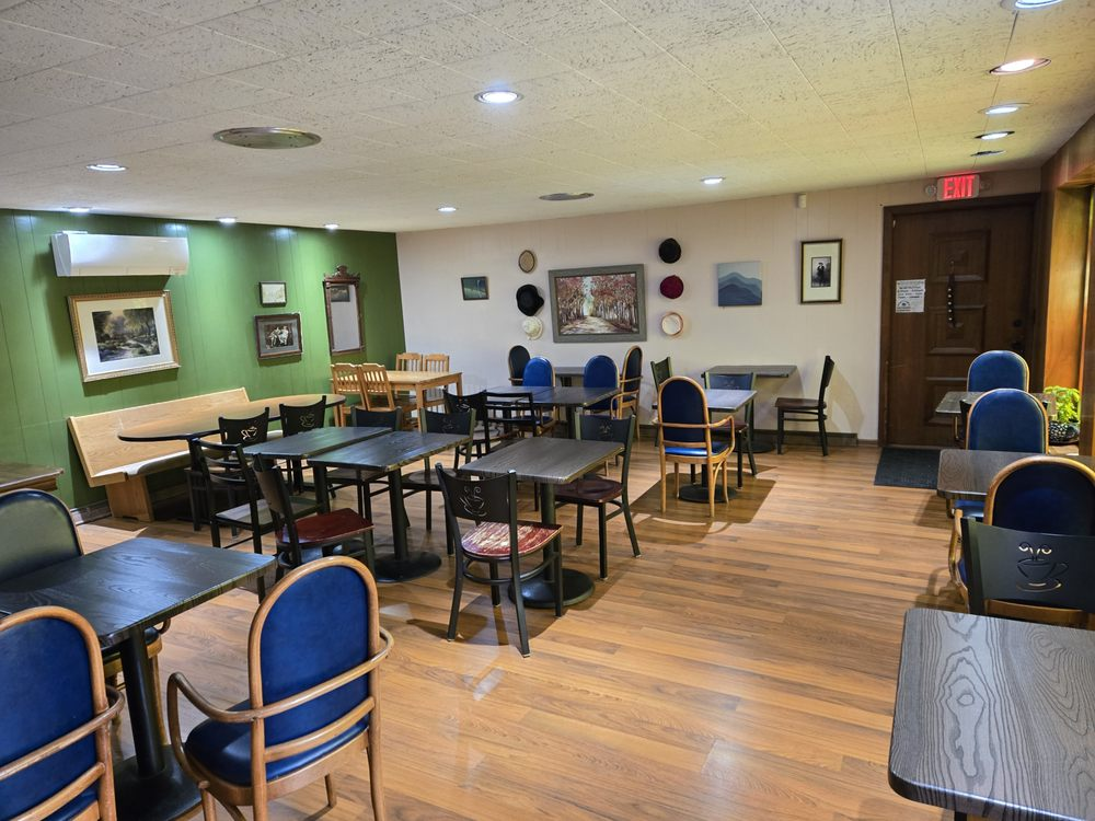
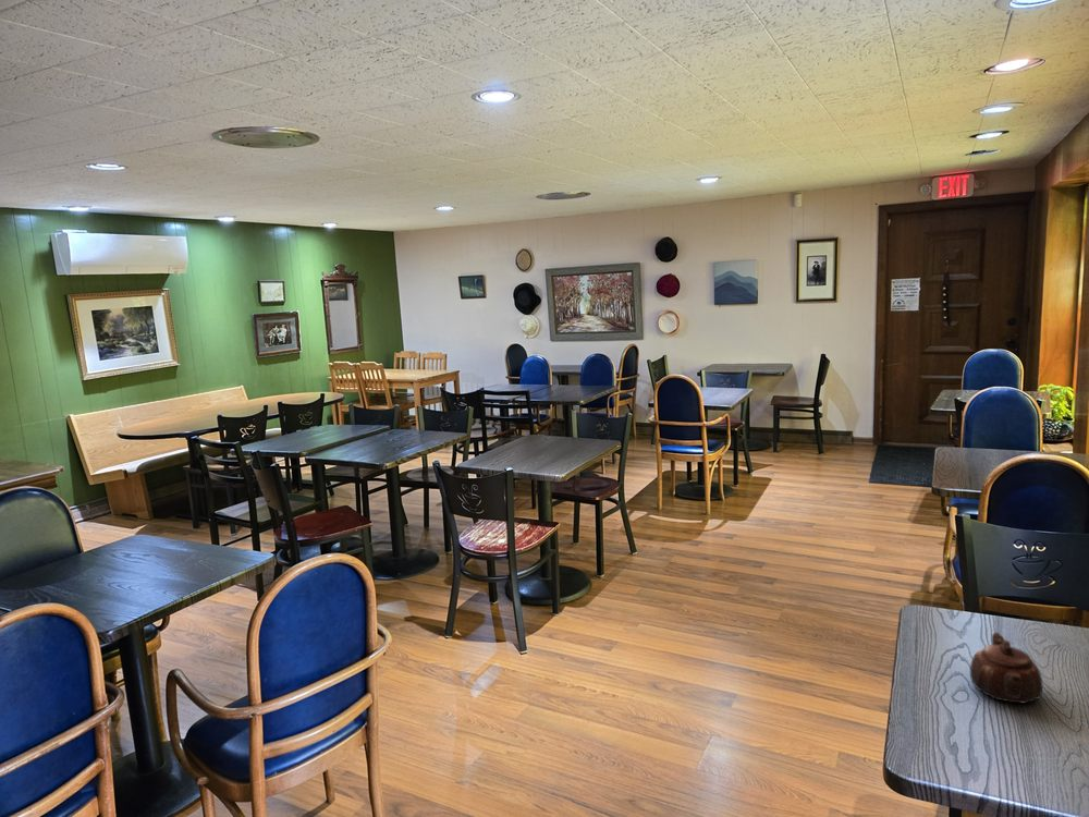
+ teapot [969,632,1043,705]
